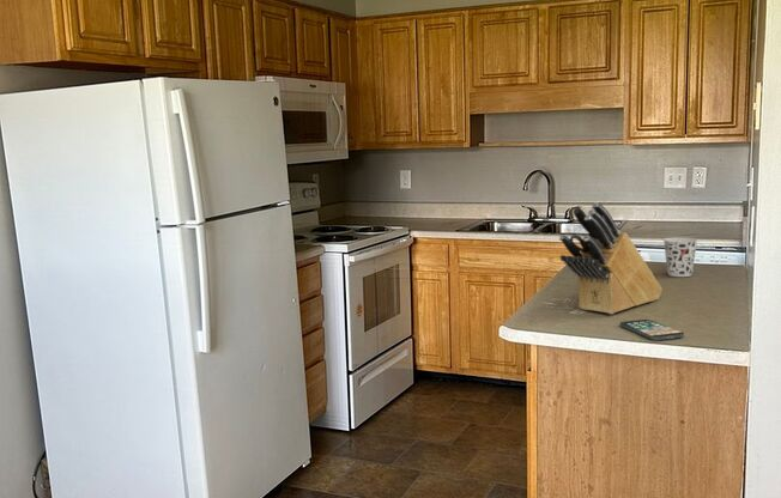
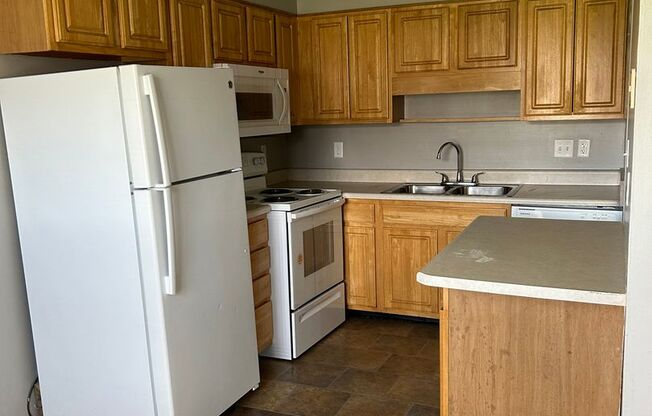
- cup [662,236,698,278]
- smartphone [619,318,685,341]
- knife block [558,201,664,315]
